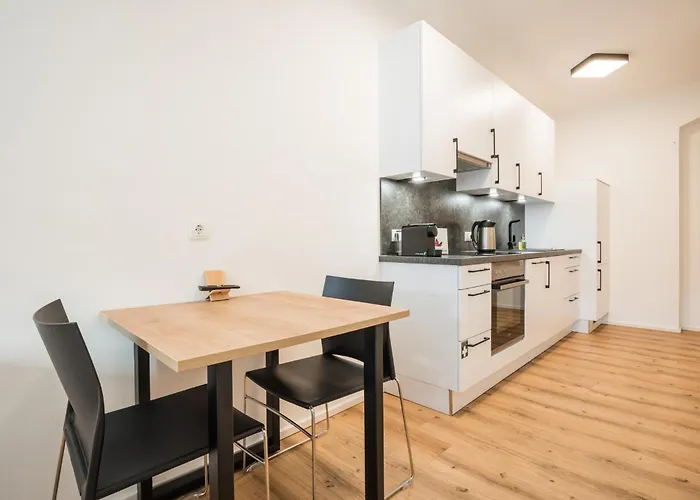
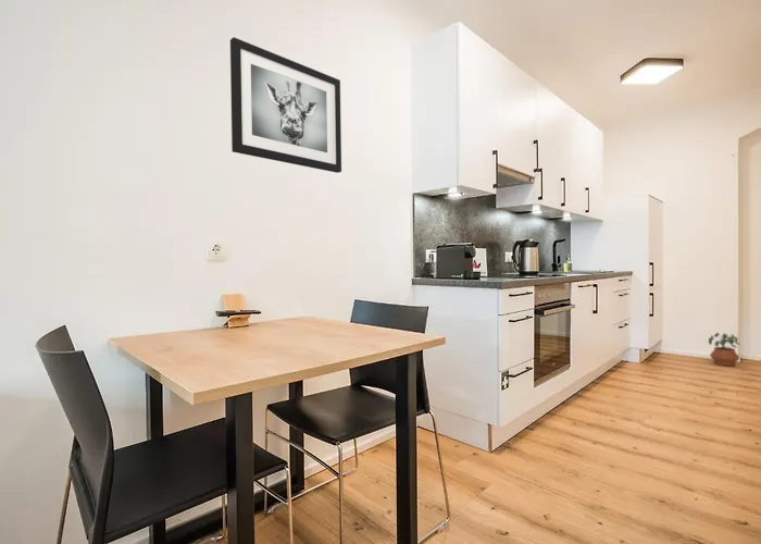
+ wall art [229,36,342,174]
+ potted plant [708,332,741,367]
